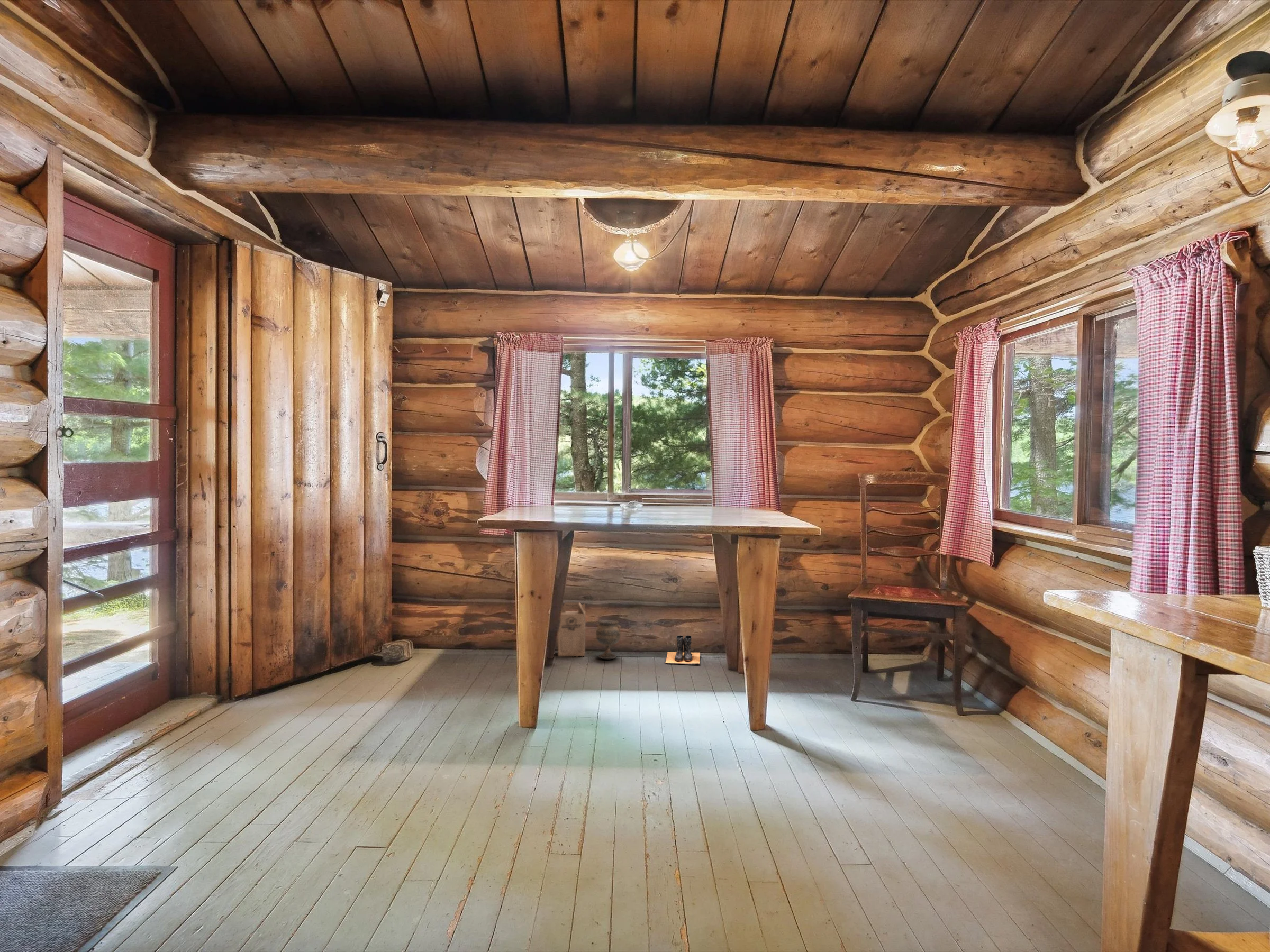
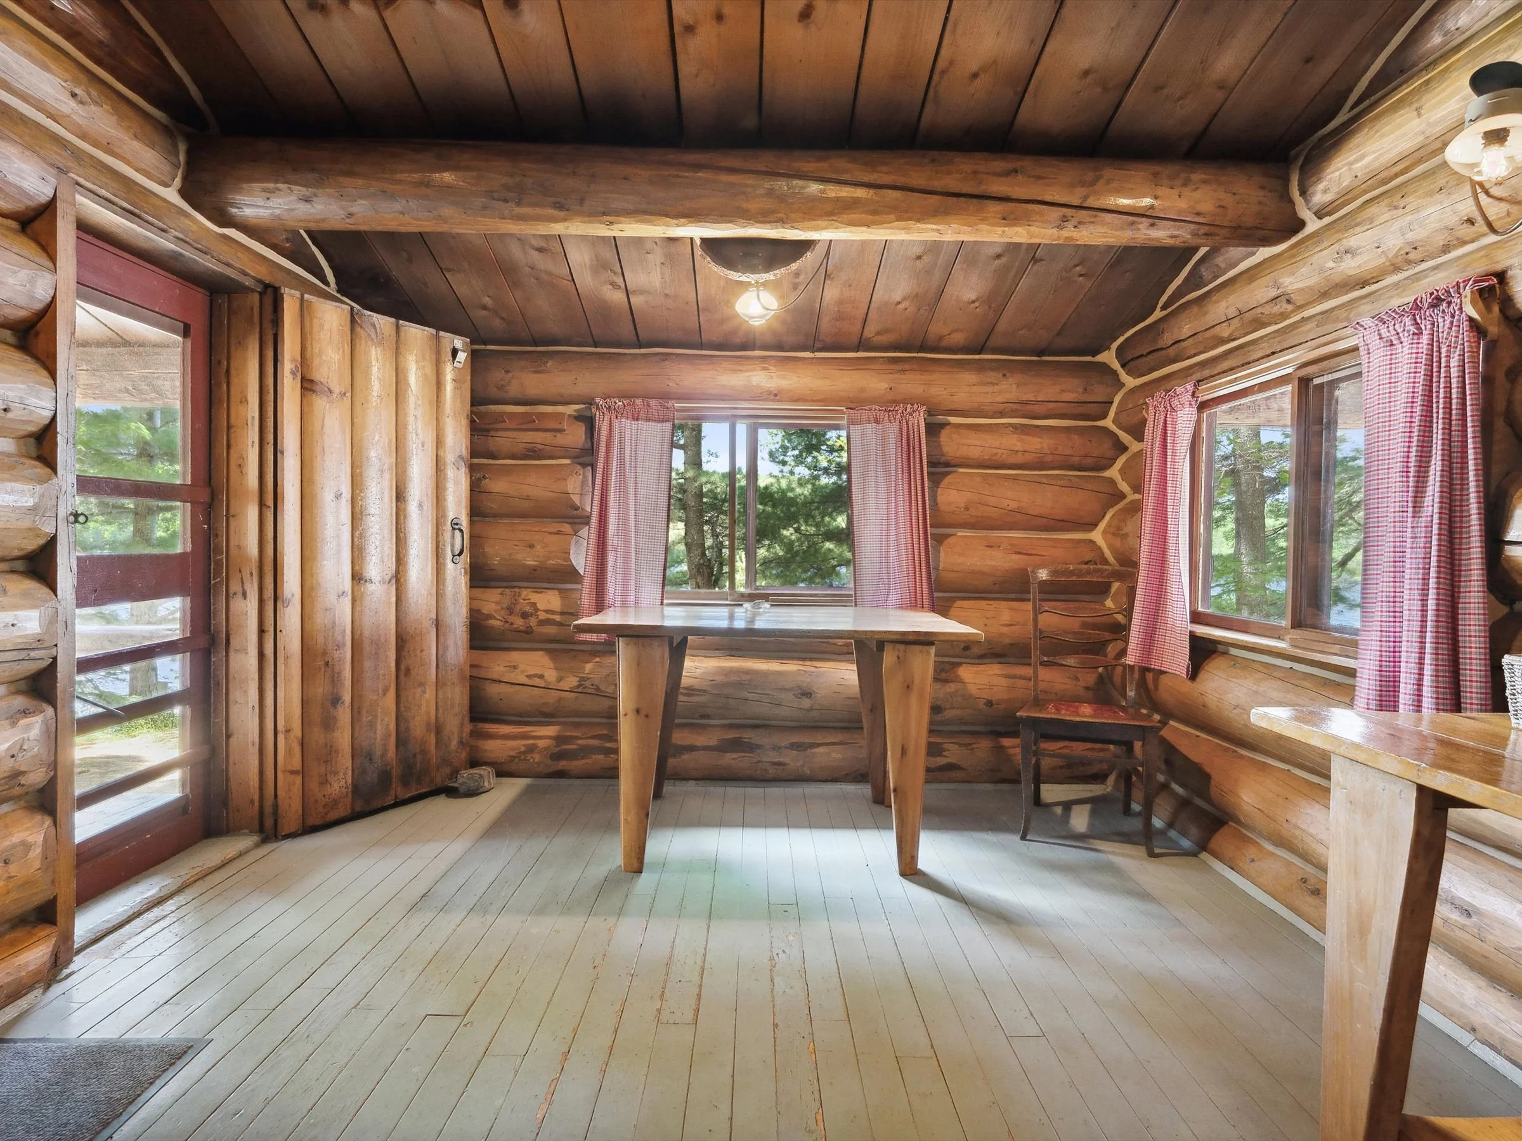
- goblet [595,619,621,660]
- cardboard box [558,601,586,657]
- boots [665,635,701,665]
